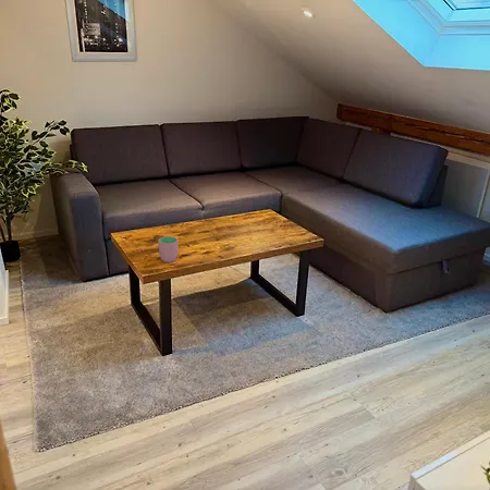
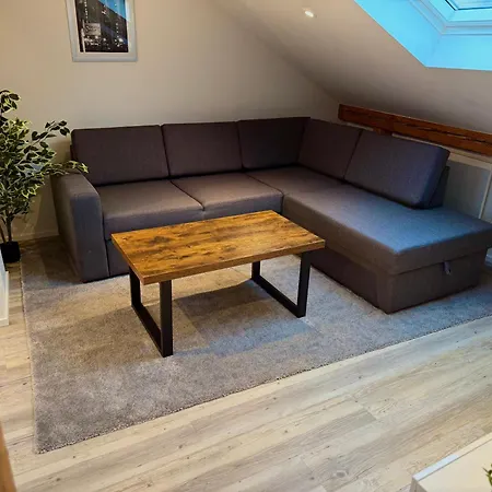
- cup [158,235,179,264]
